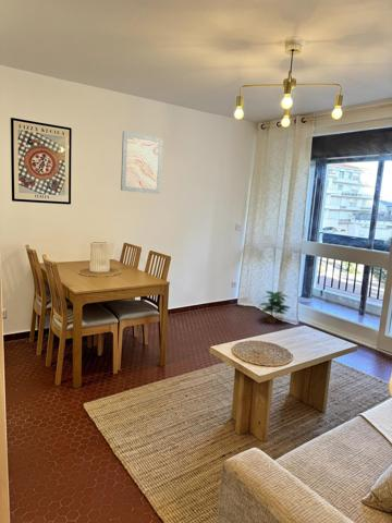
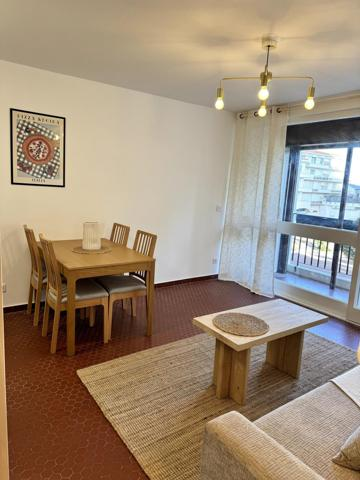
- wall art [120,131,164,195]
- potted plant [258,290,292,325]
